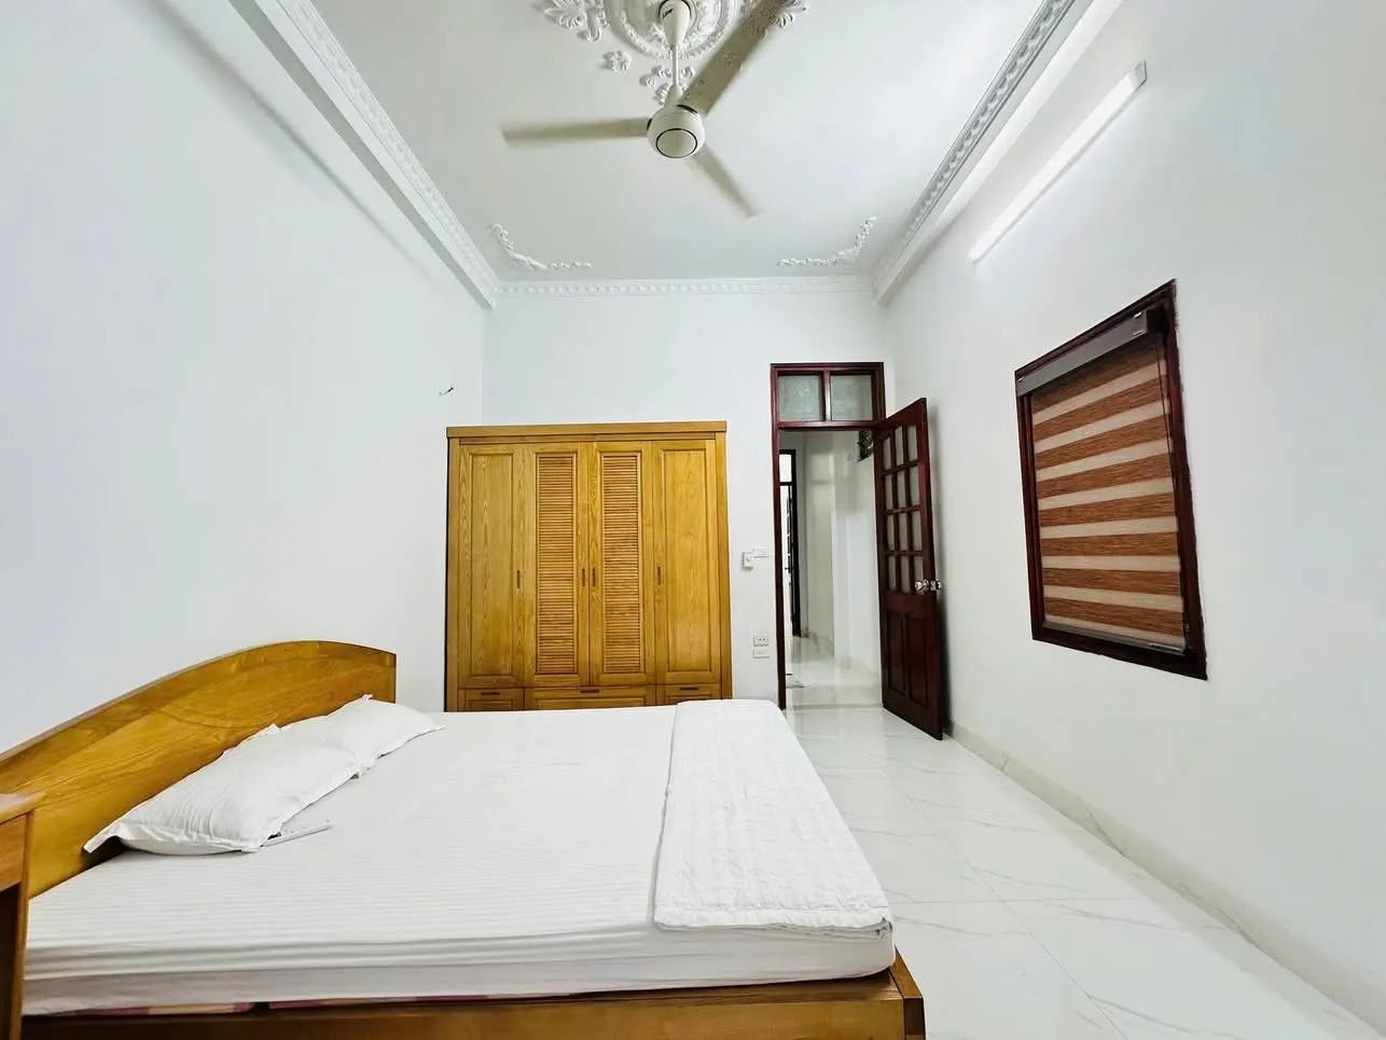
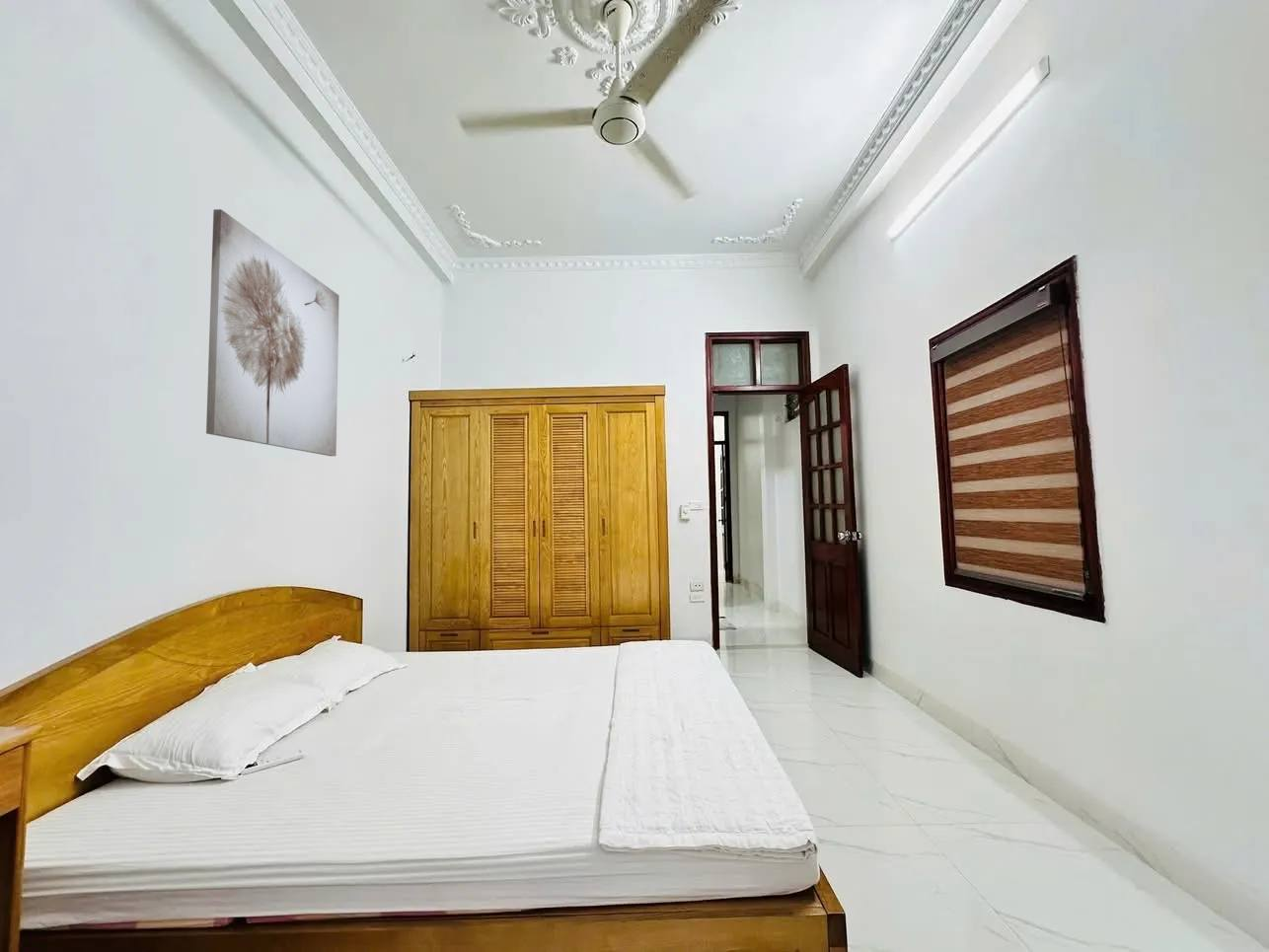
+ wall art [205,208,340,457]
